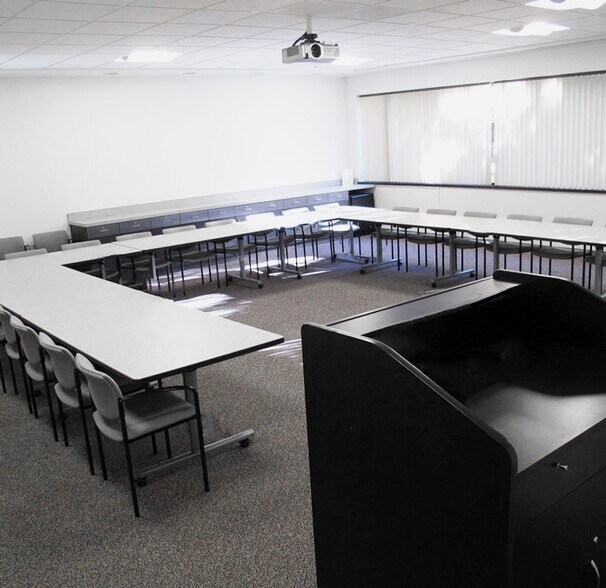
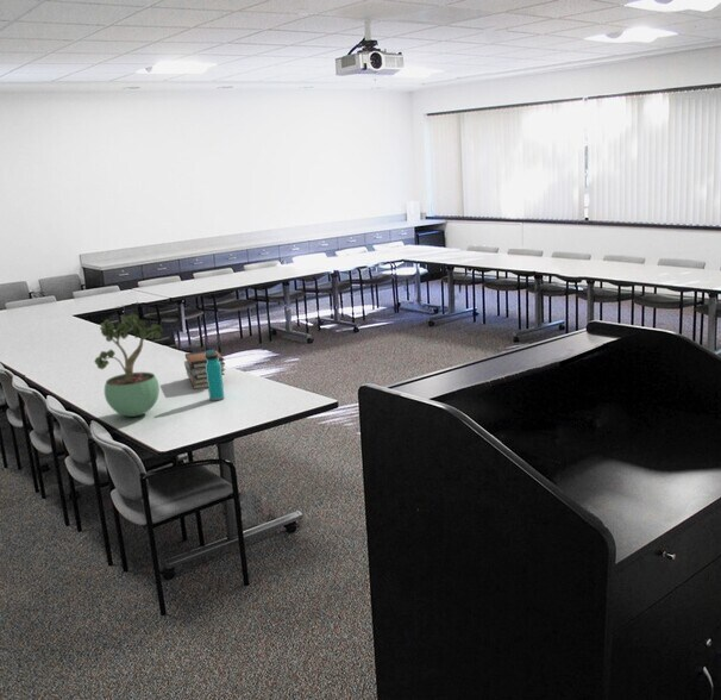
+ potted plant [93,311,164,418]
+ book stack [183,349,226,390]
+ water bottle [205,349,226,402]
